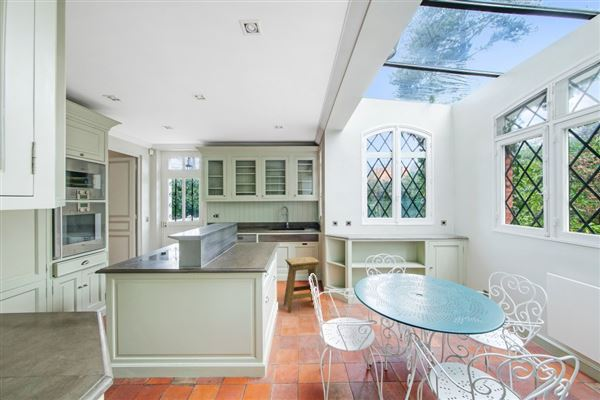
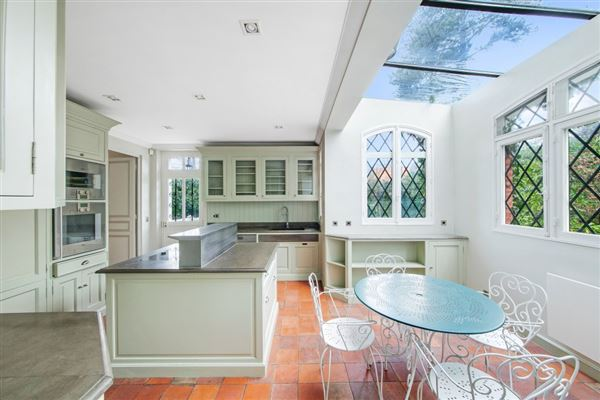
- stool [283,256,320,314]
